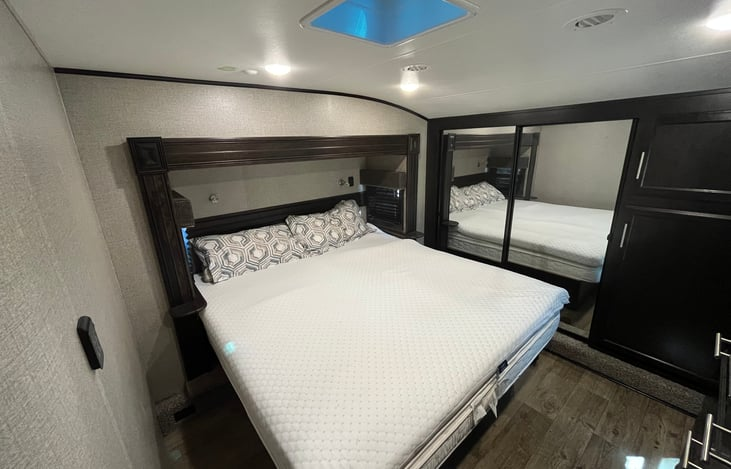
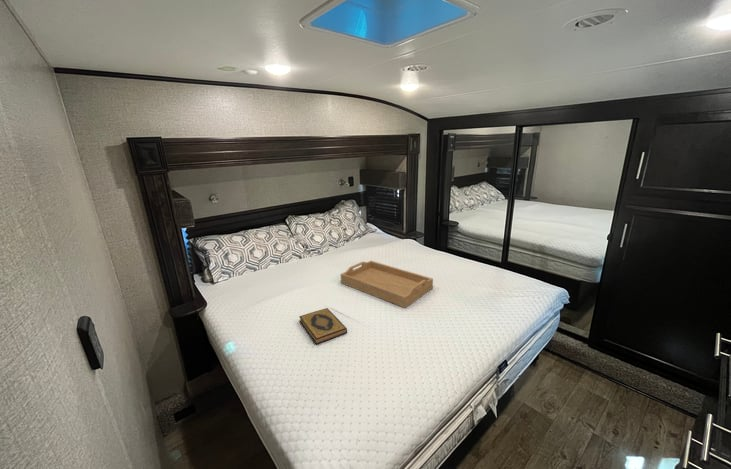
+ serving tray [340,260,434,309]
+ hardback book [298,307,348,346]
